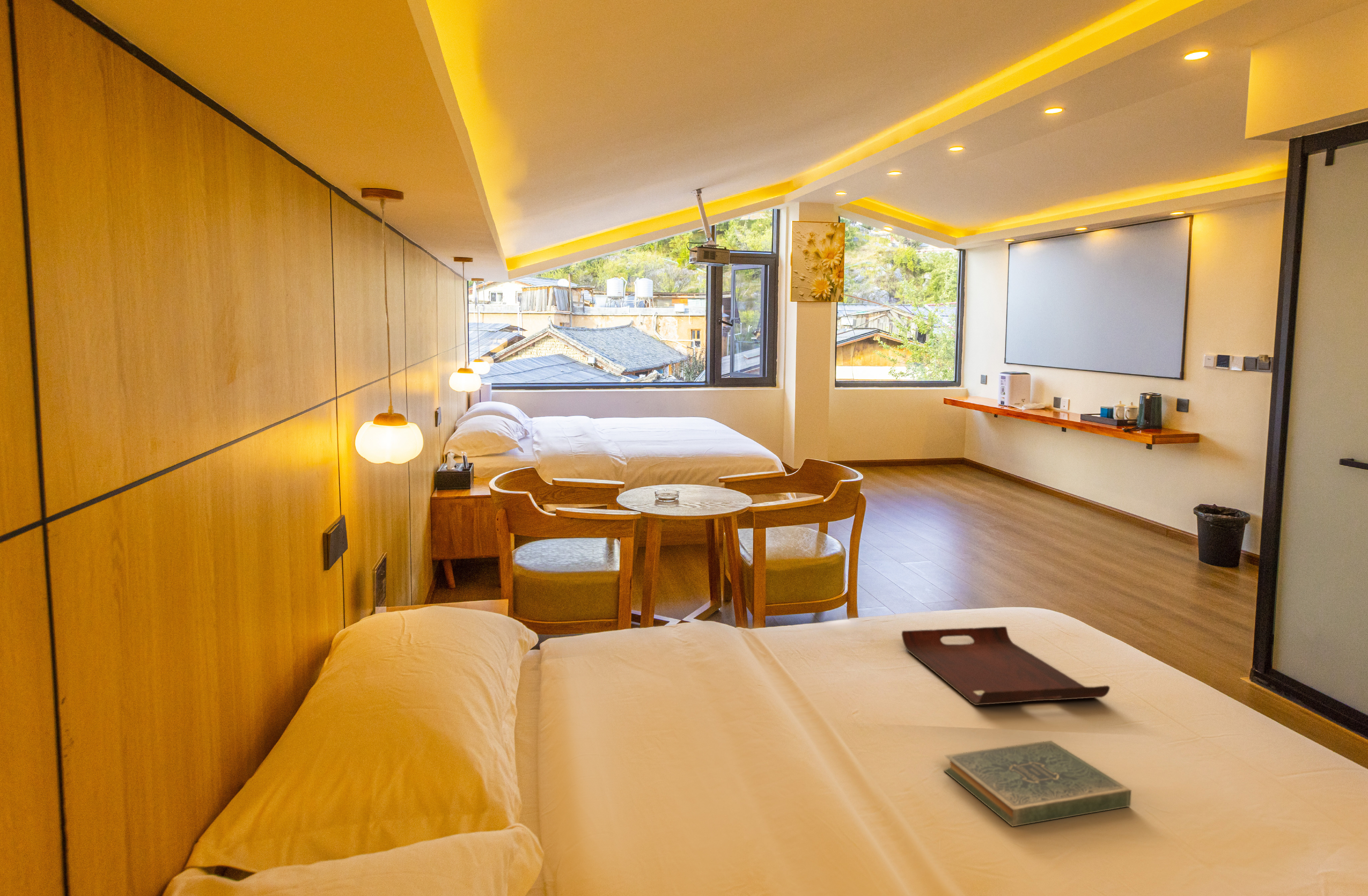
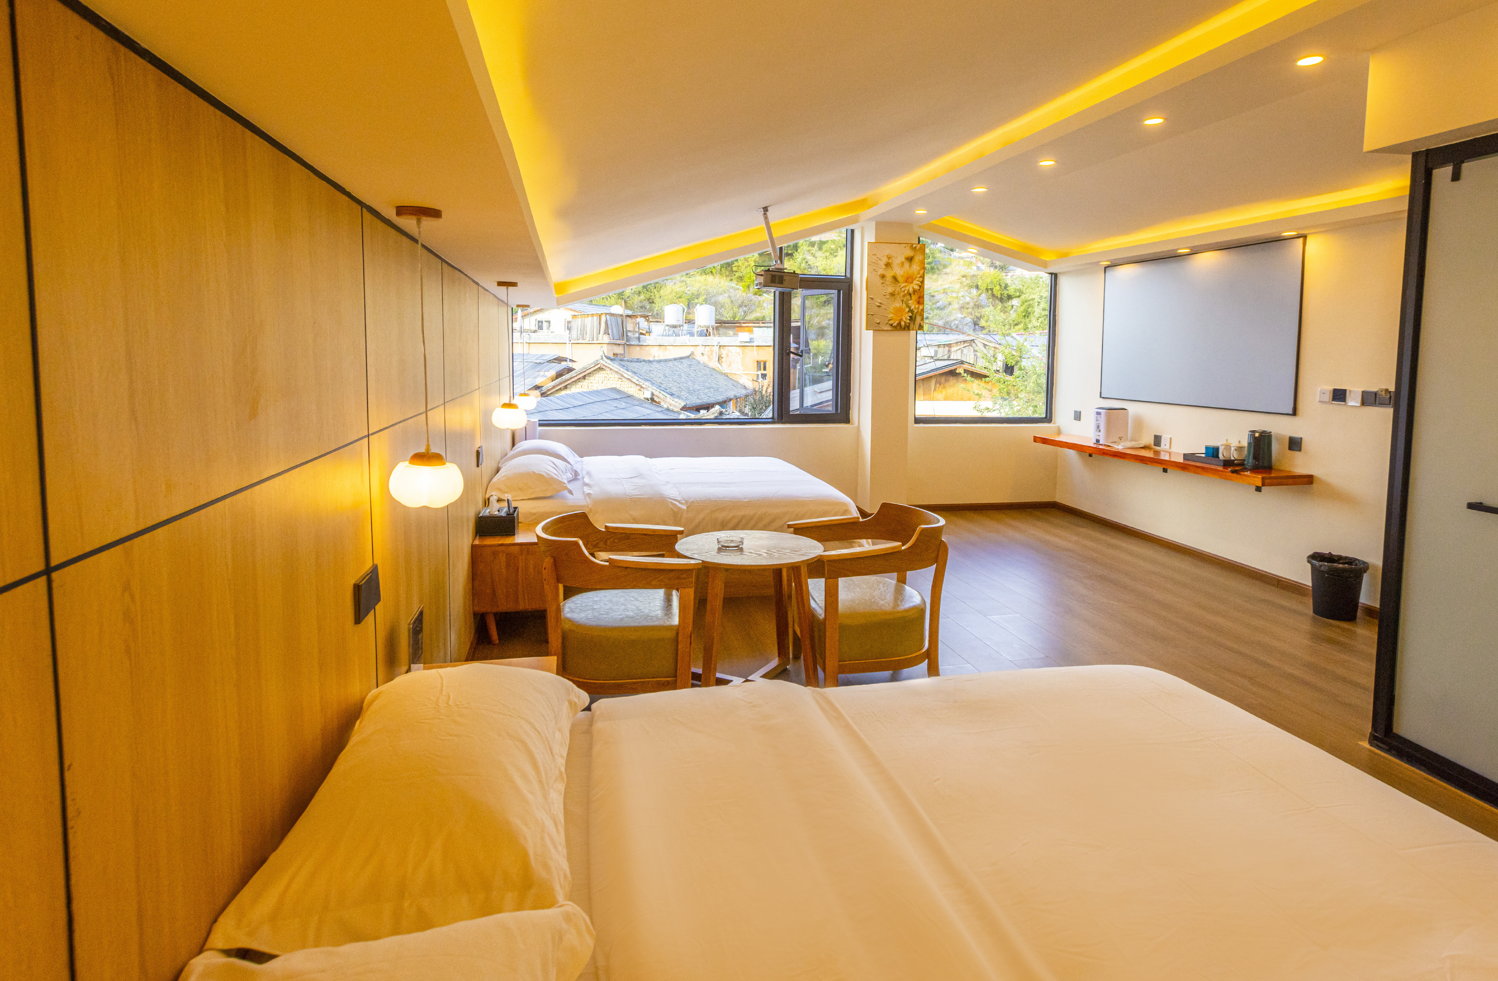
- book [943,740,1132,827]
- serving tray [901,626,1110,705]
